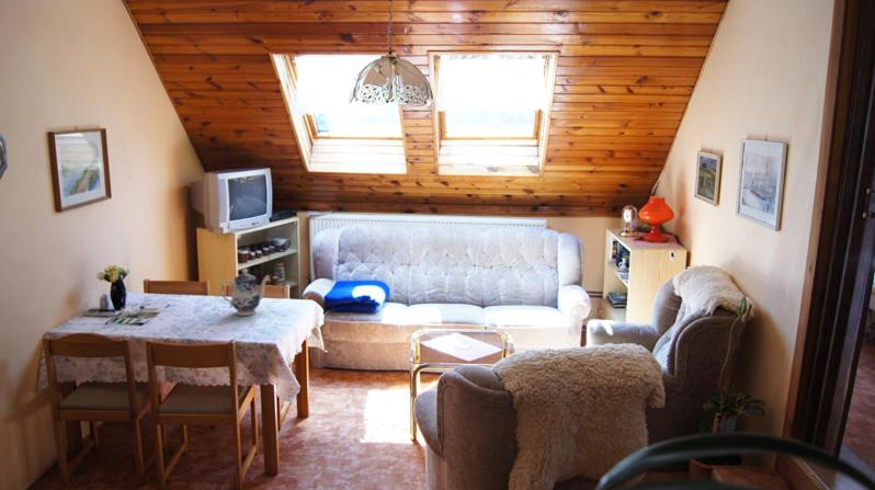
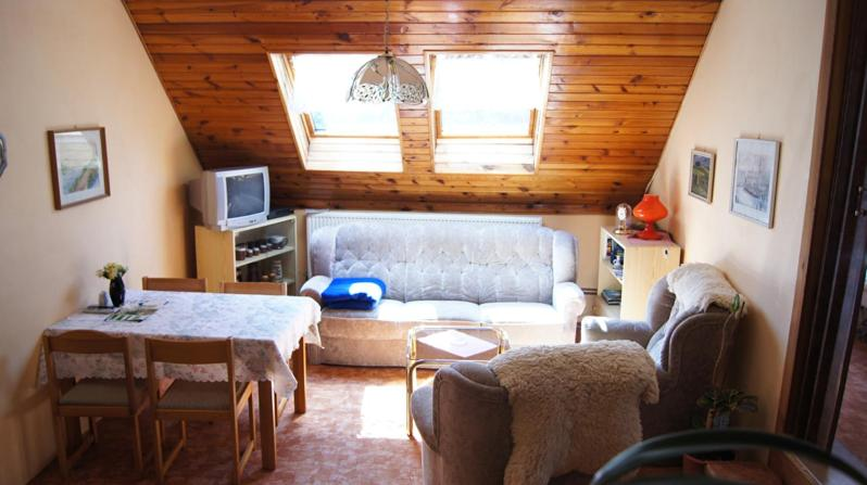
- teapot [218,267,271,317]
